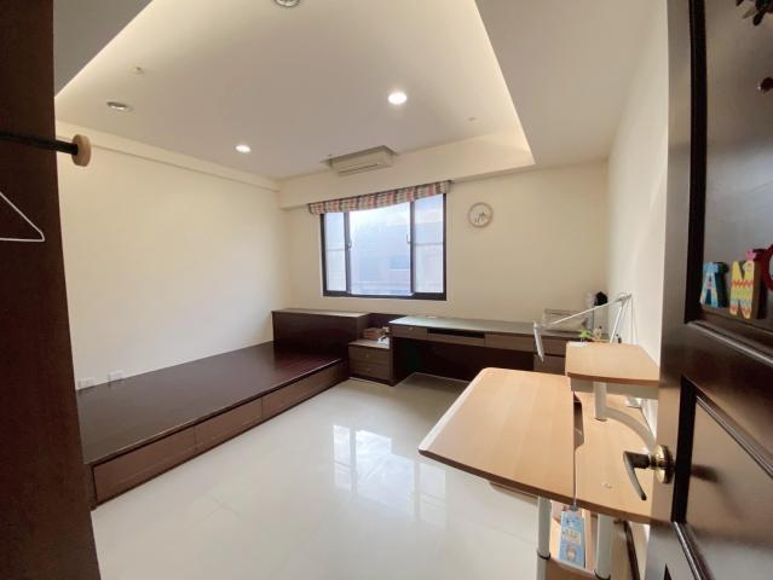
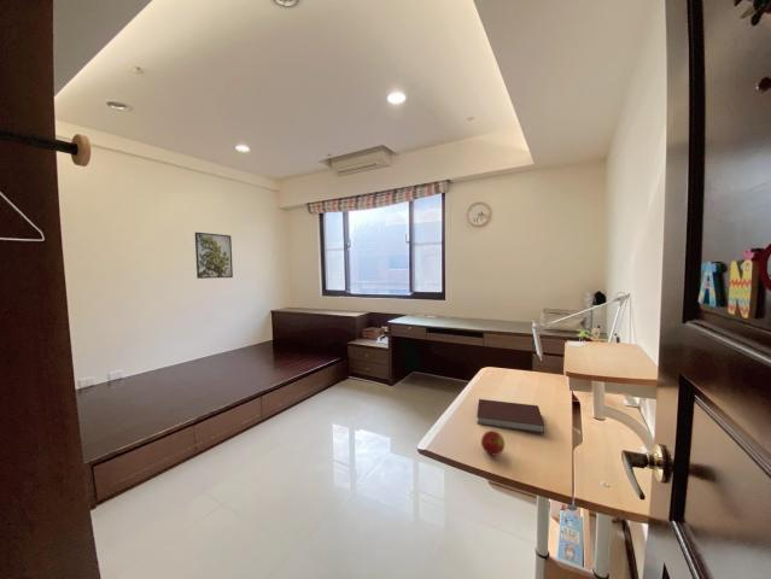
+ notebook [475,398,545,434]
+ apple [480,429,506,457]
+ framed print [194,232,234,280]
